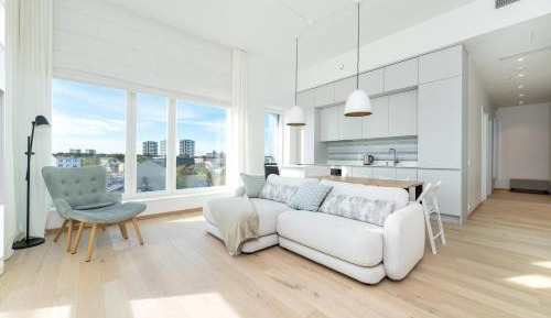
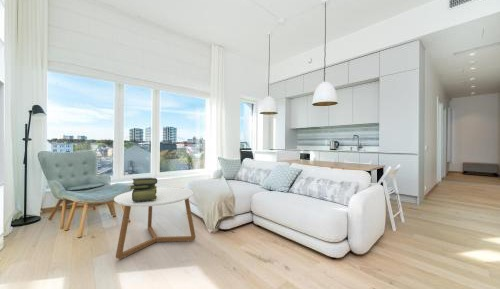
+ coffee table [113,186,197,260]
+ stack of books [129,177,158,202]
